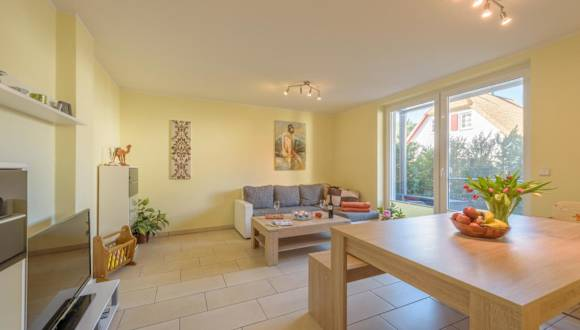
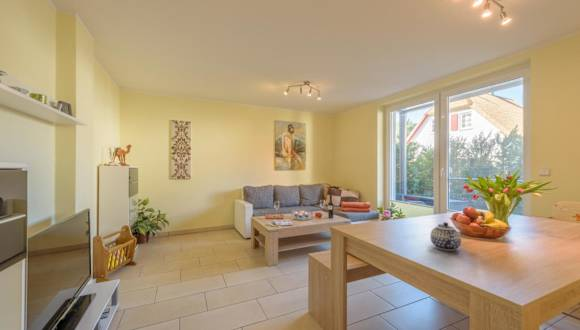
+ teapot [430,221,462,252]
